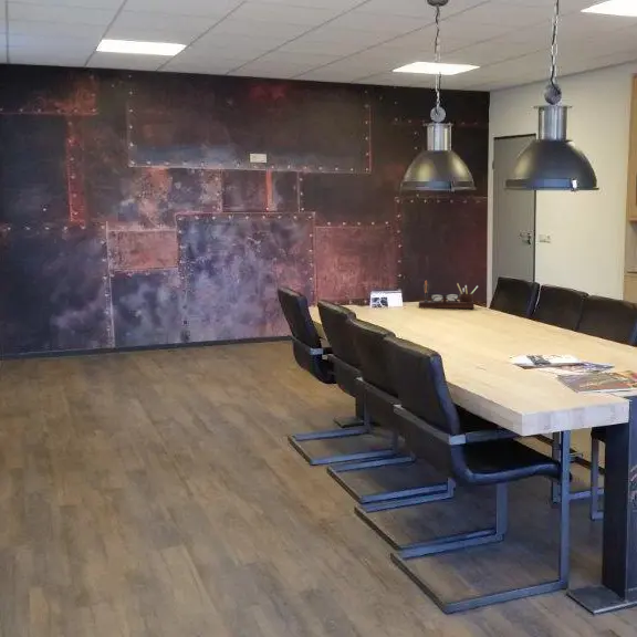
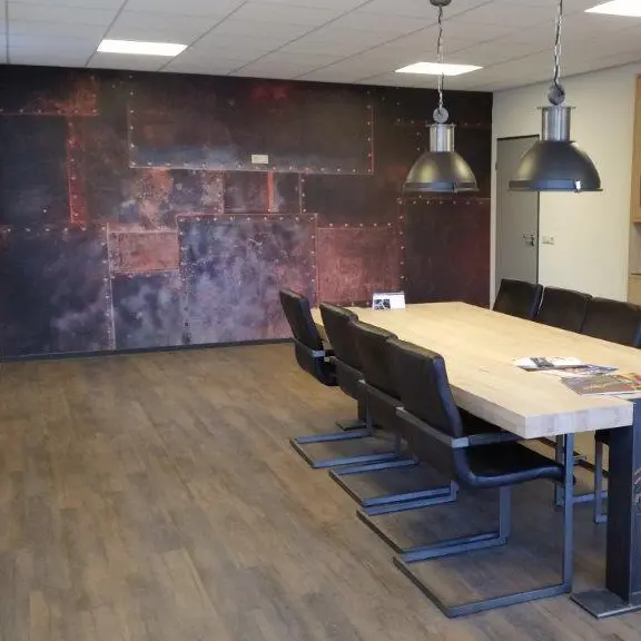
- desk organizer [418,280,479,310]
